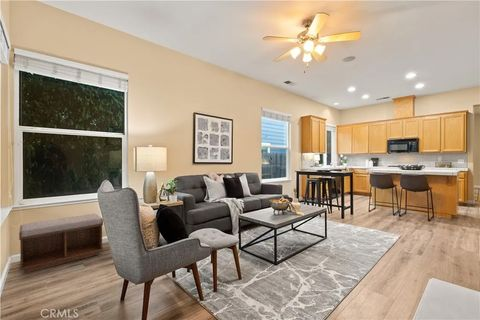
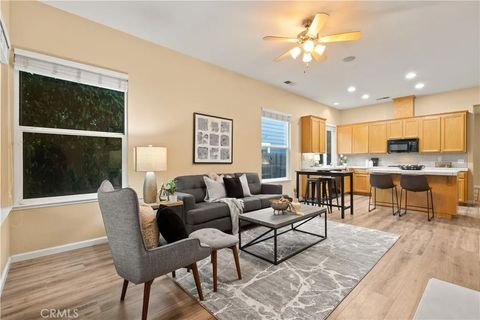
- bench [18,213,104,274]
